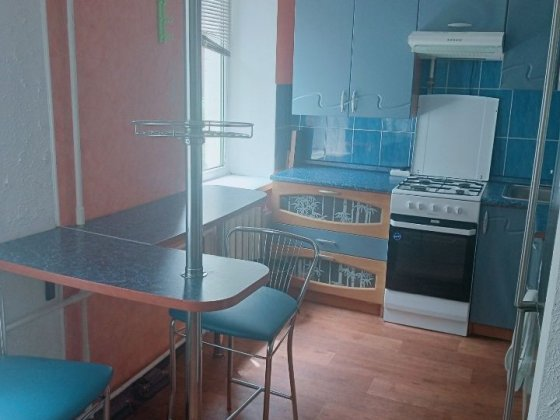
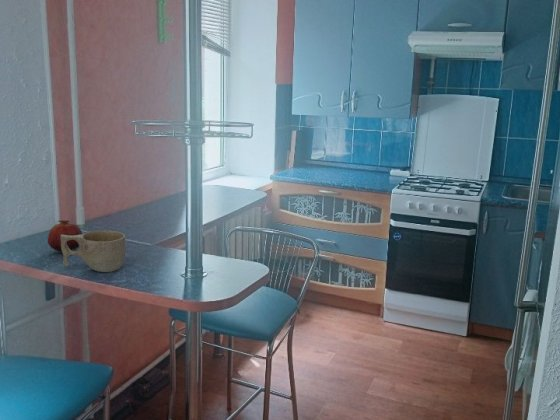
+ fruit [47,219,83,252]
+ cup [60,230,127,273]
